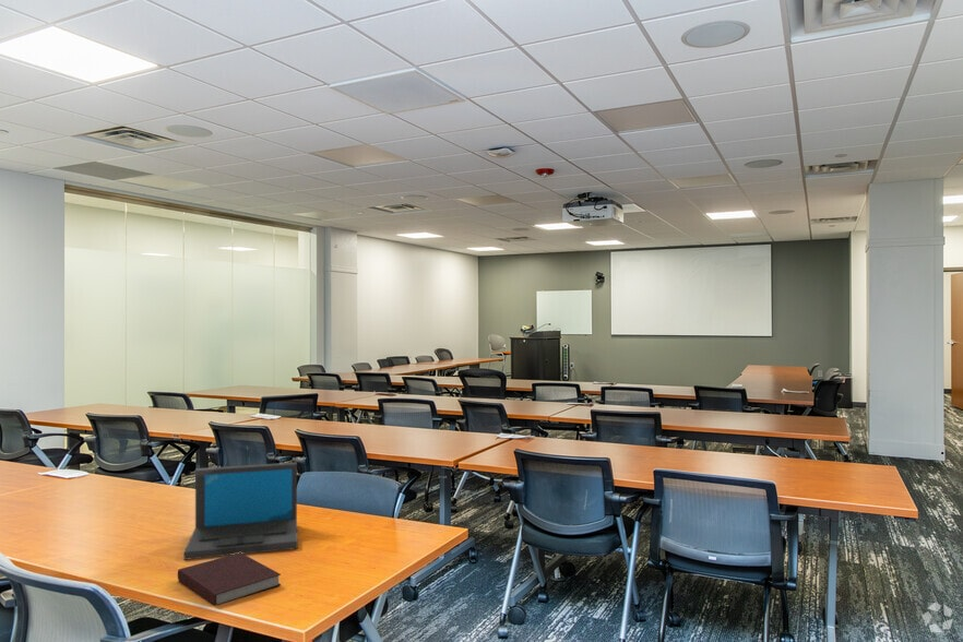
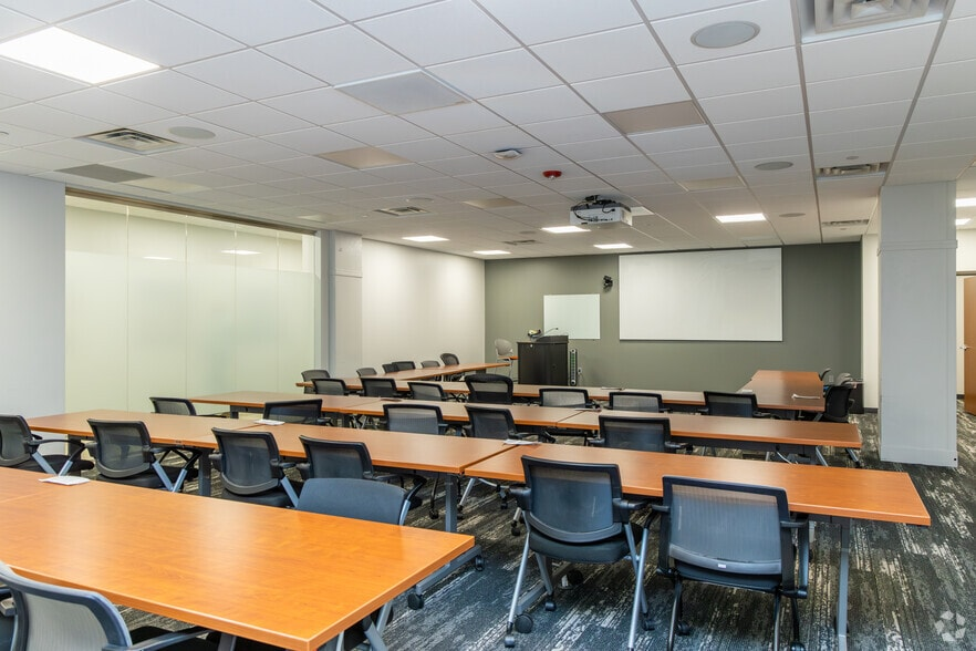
- notebook [177,552,282,607]
- laptop [182,461,299,561]
